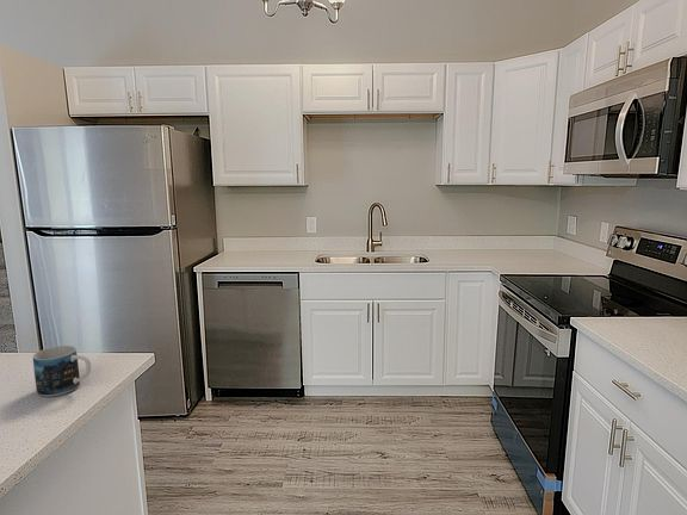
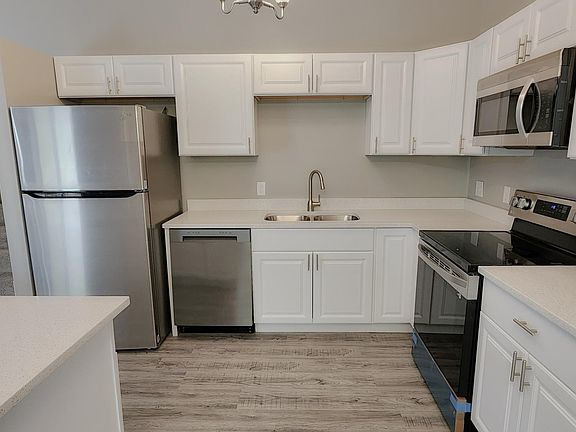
- mug [32,345,92,398]
